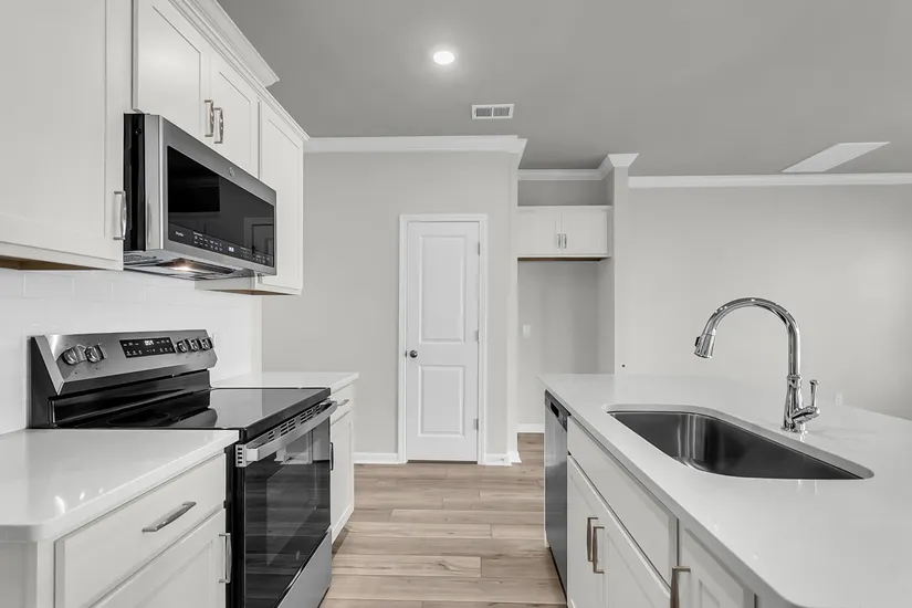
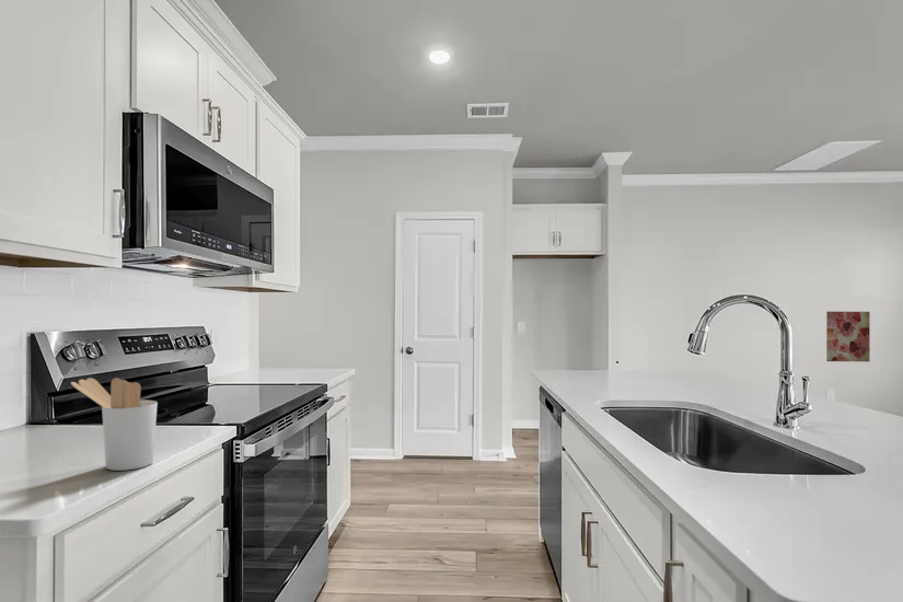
+ wall art [825,311,871,363]
+ utensil holder [70,377,159,472]
